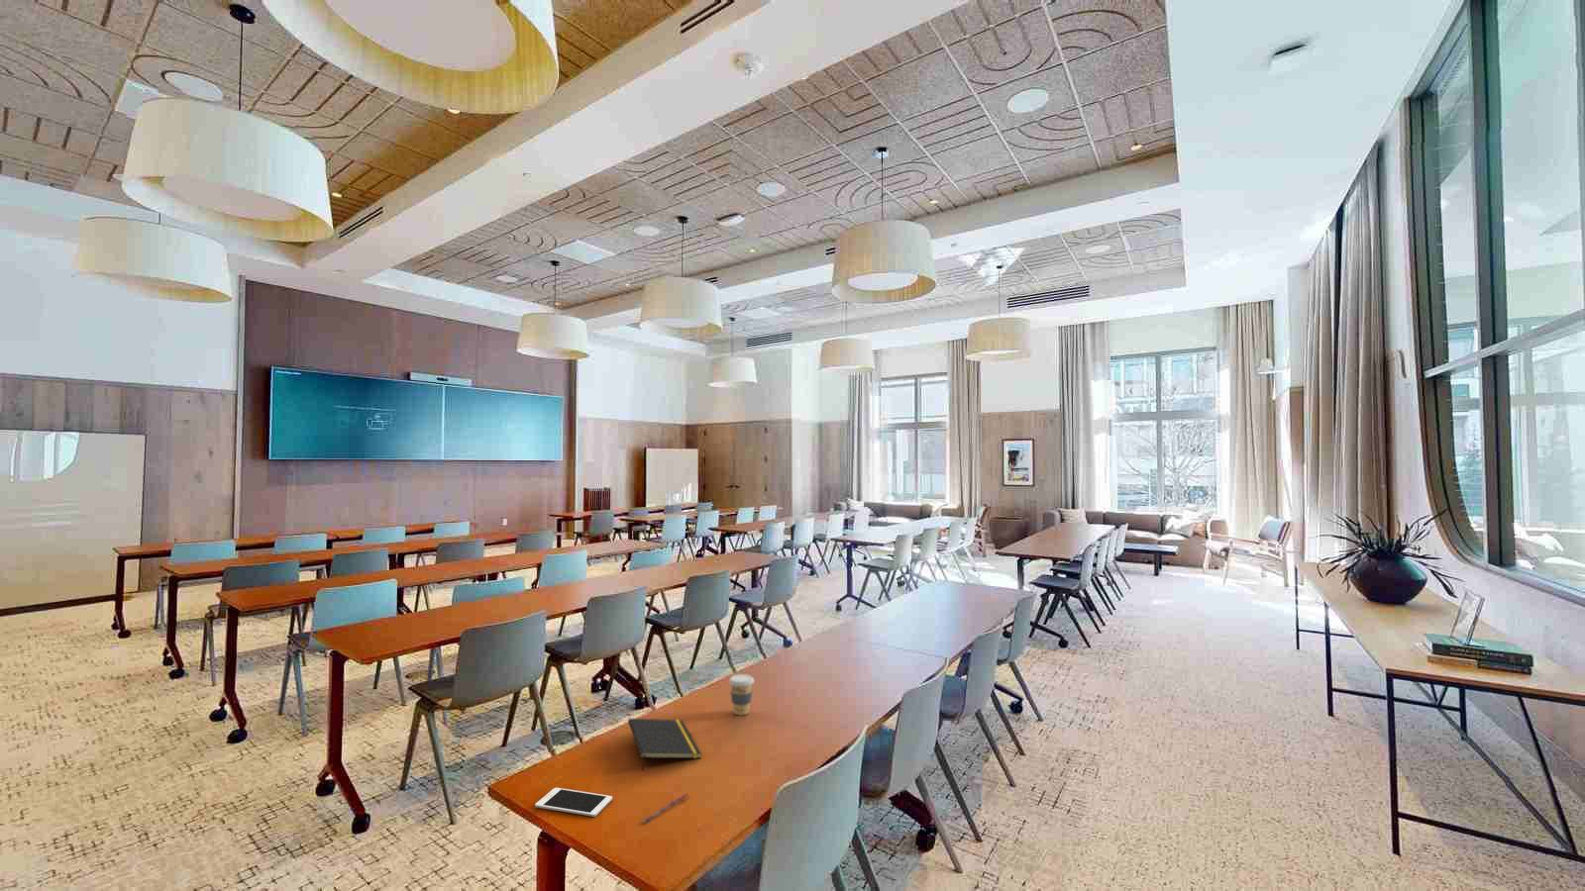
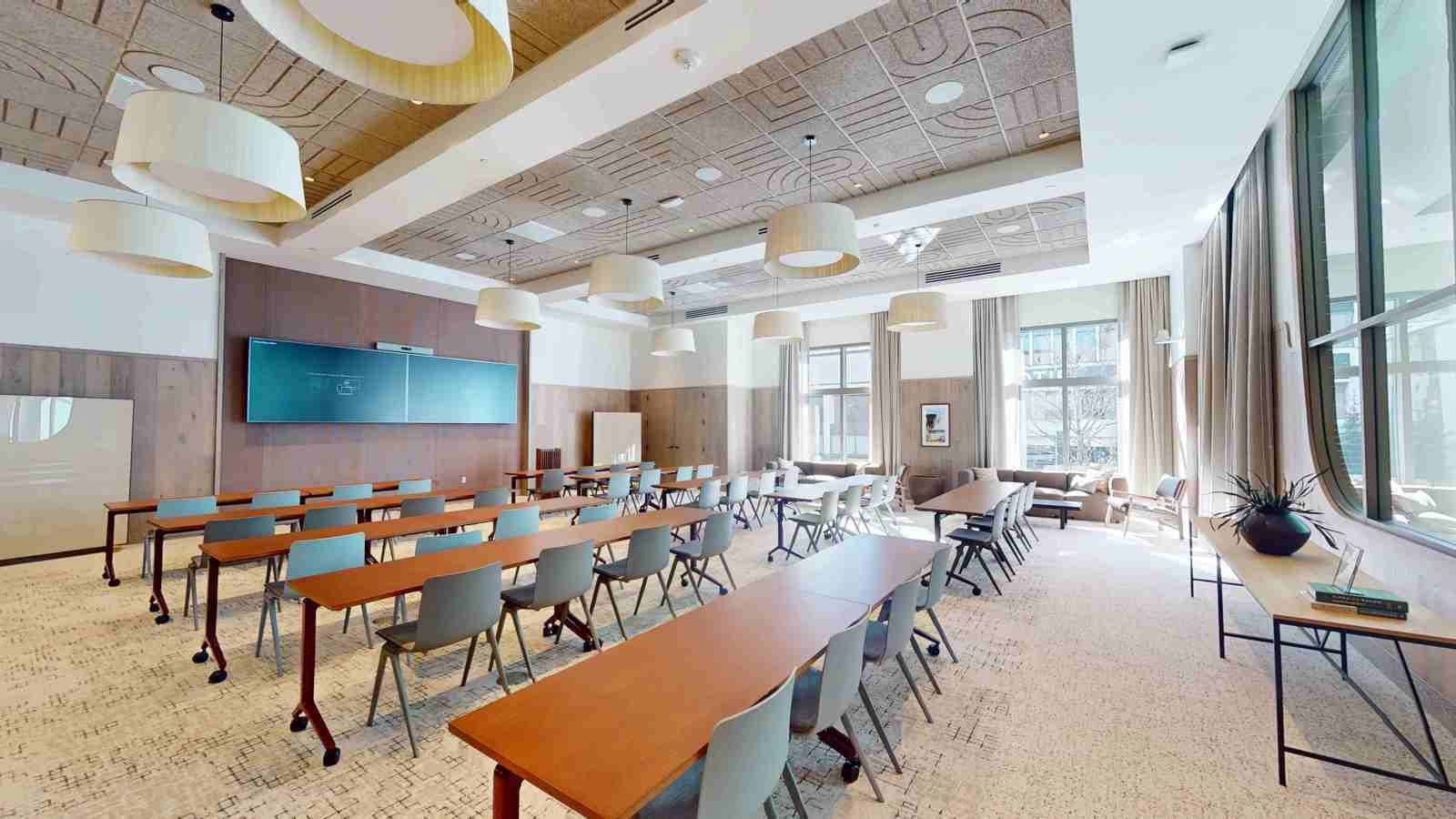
- pen [641,792,689,824]
- notepad [627,718,702,772]
- coffee cup [728,673,754,716]
- cell phone [533,787,613,818]
